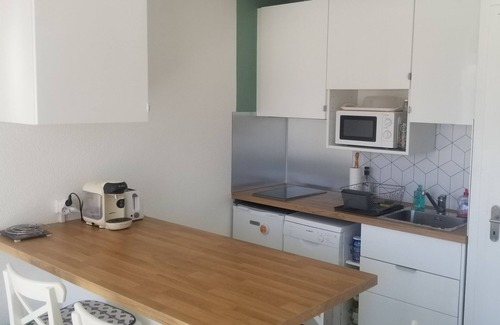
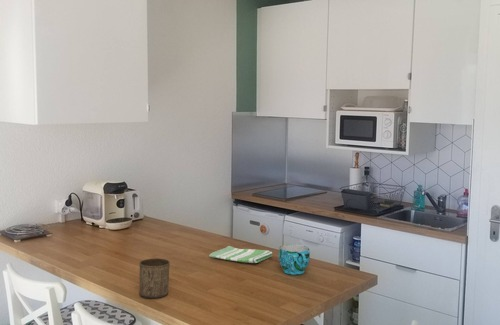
+ cup [278,244,311,275]
+ cup [138,257,171,299]
+ dish towel [208,245,273,264]
